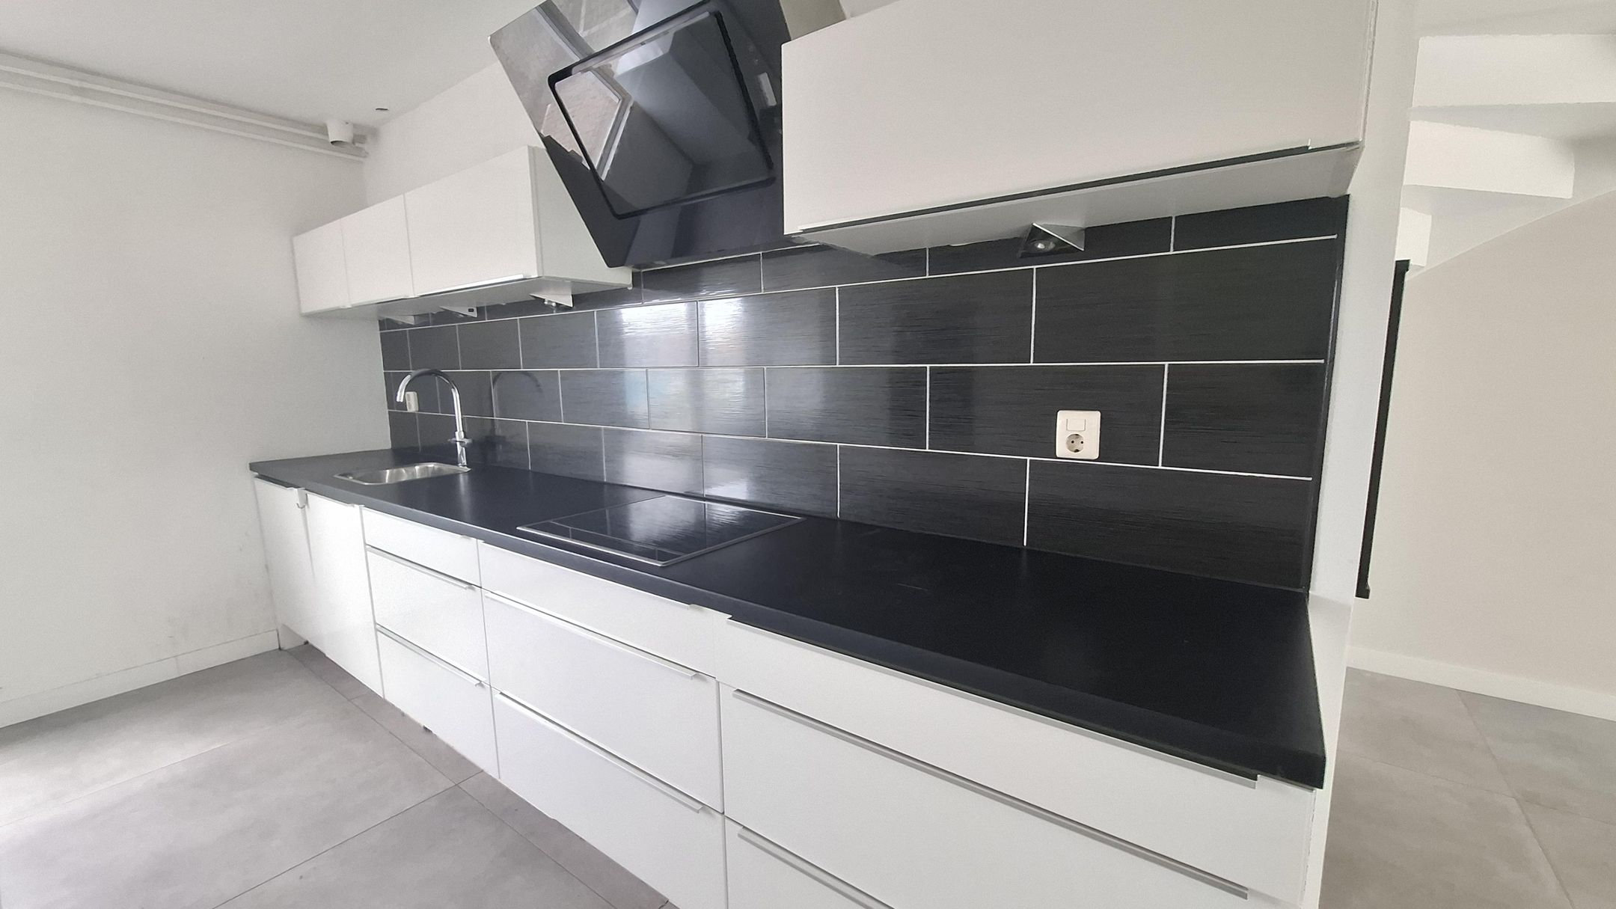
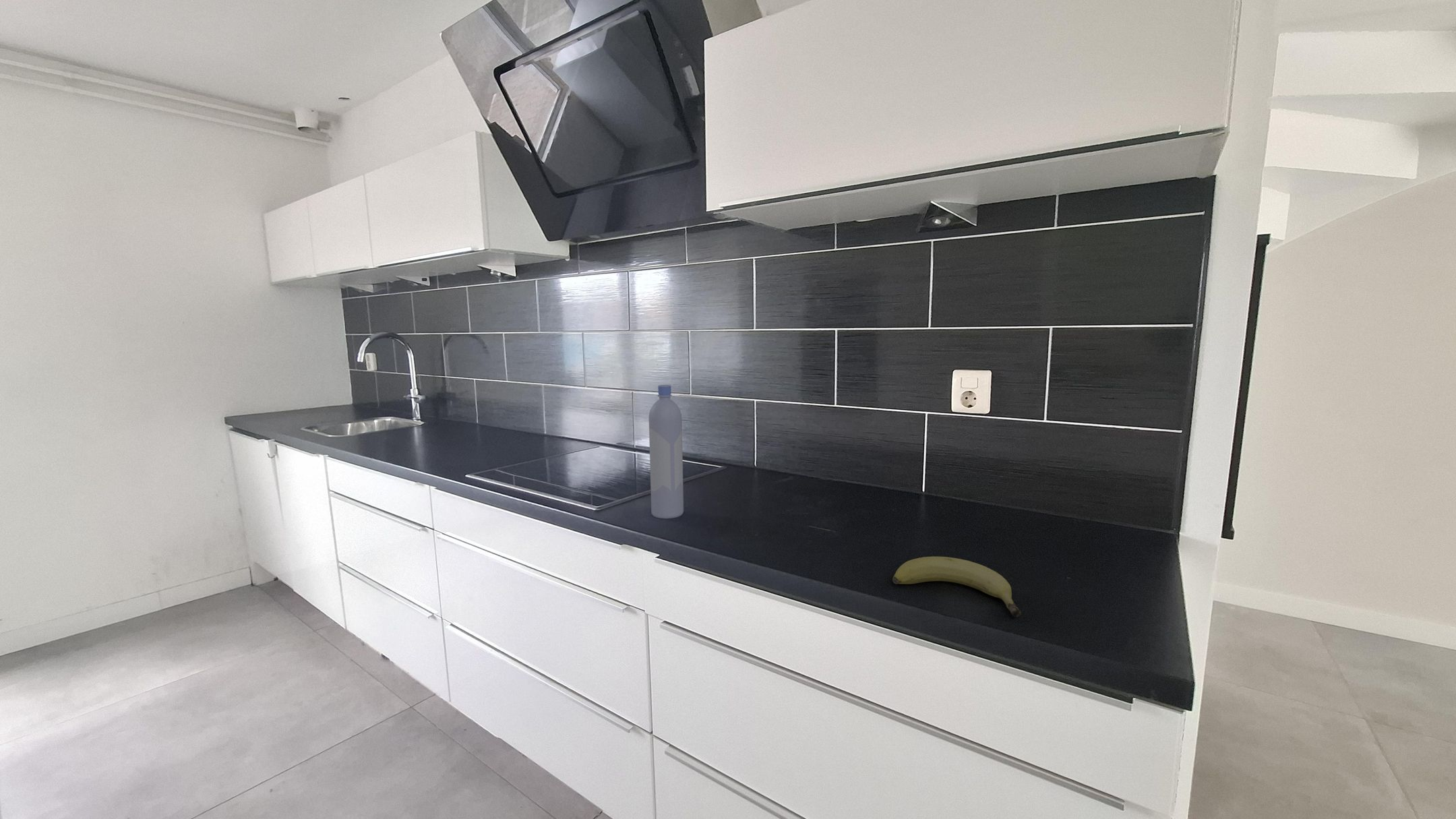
+ bottle [648,384,684,520]
+ fruit [892,556,1021,618]
